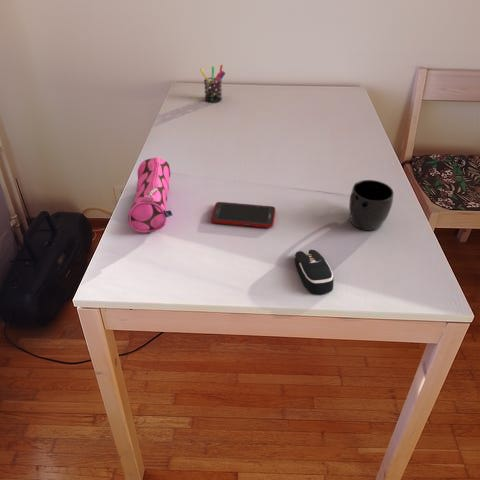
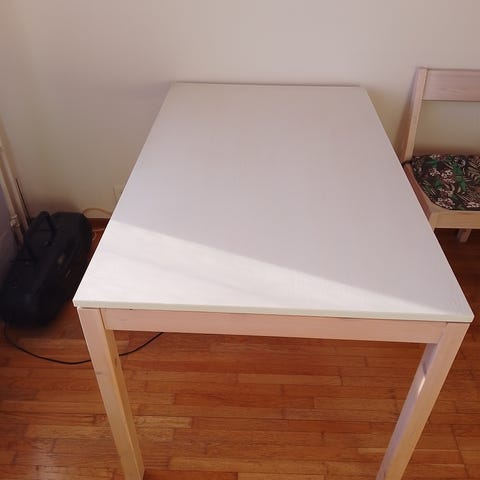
- pencil case [127,156,173,234]
- cell phone [210,201,276,229]
- pen holder [199,64,226,104]
- computer mouse [294,249,335,295]
- mug [348,179,394,231]
